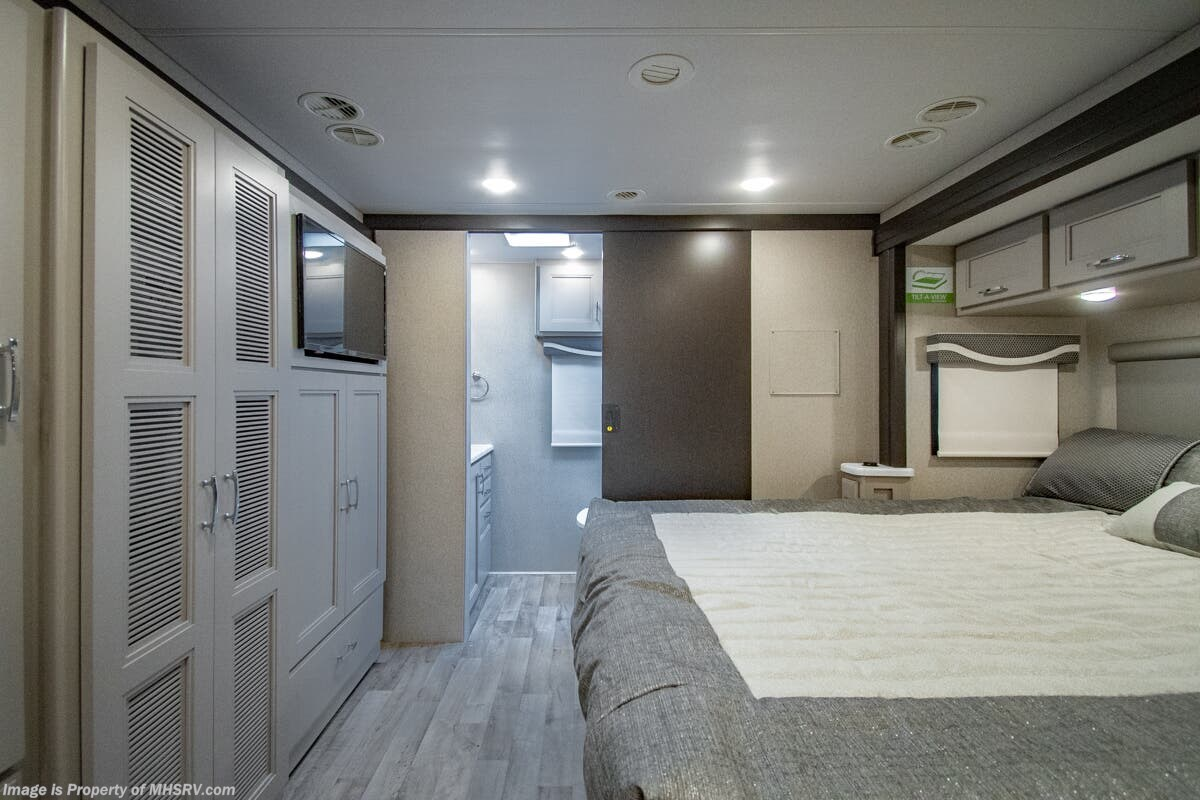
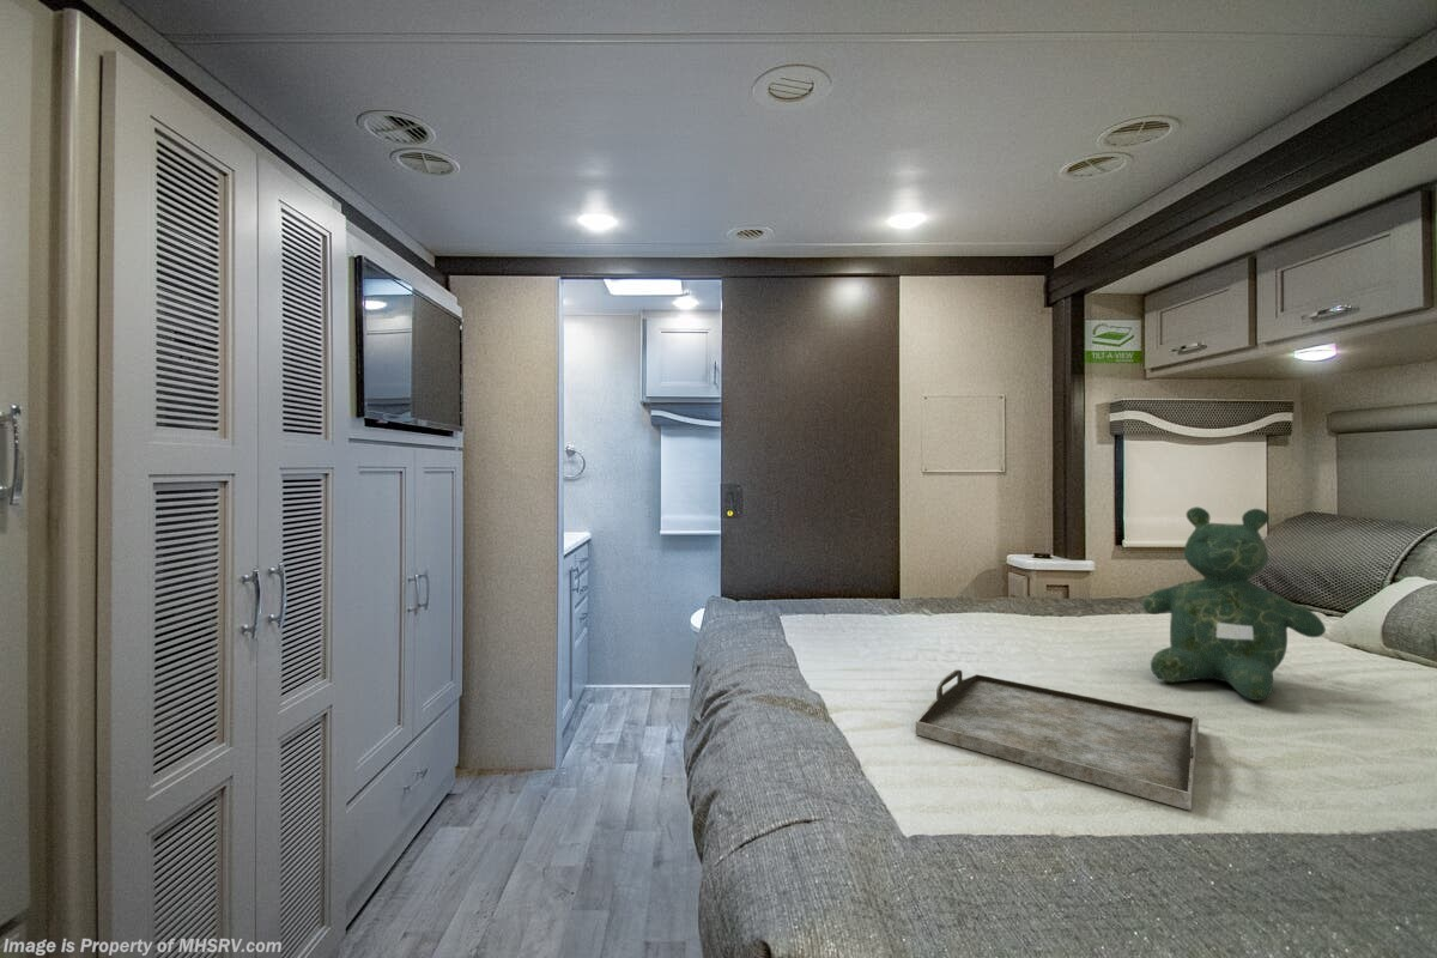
+ serving tray [915,668,1200,812]
+ teddy bear [1141,505,1327,702]
